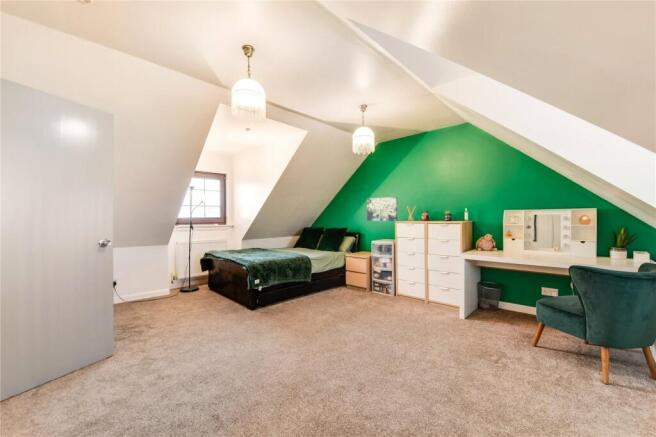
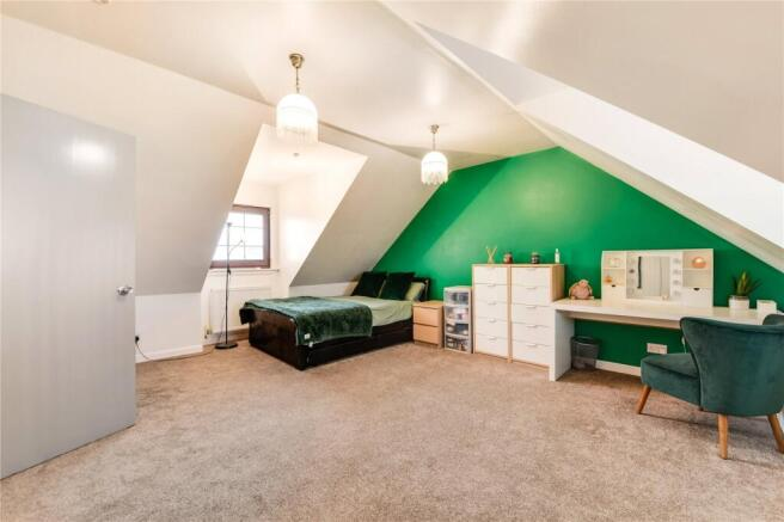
- wall art [366,196,398,222]
